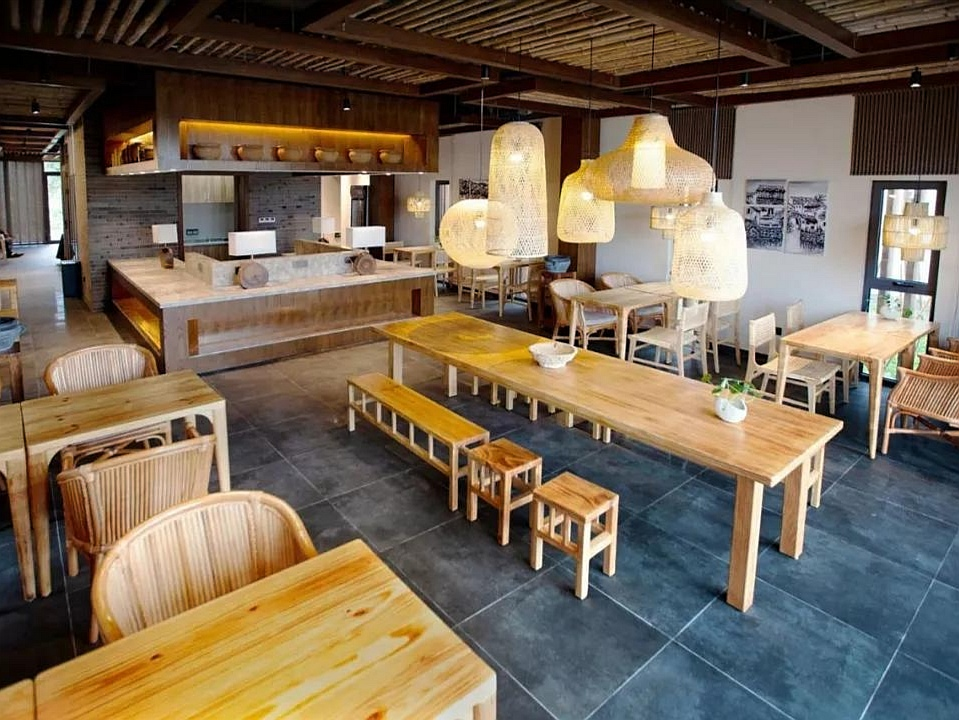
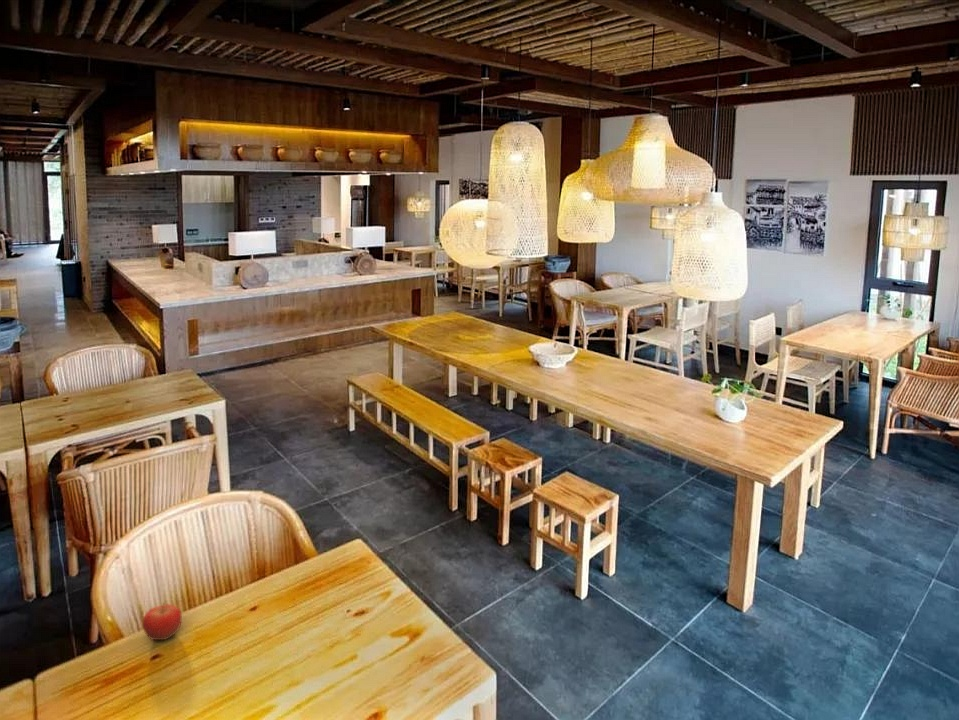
+ fruit [142,603,183,641]
